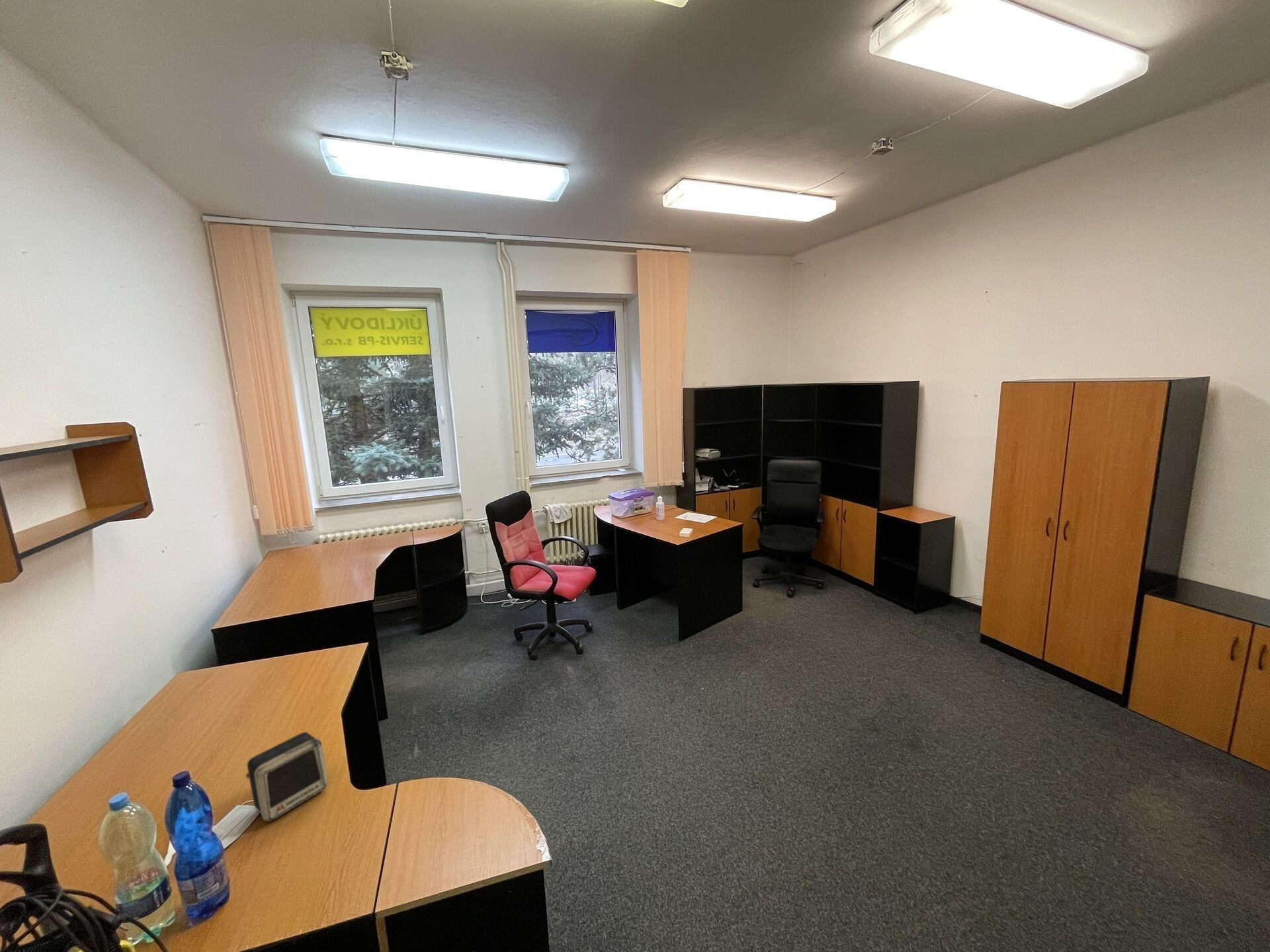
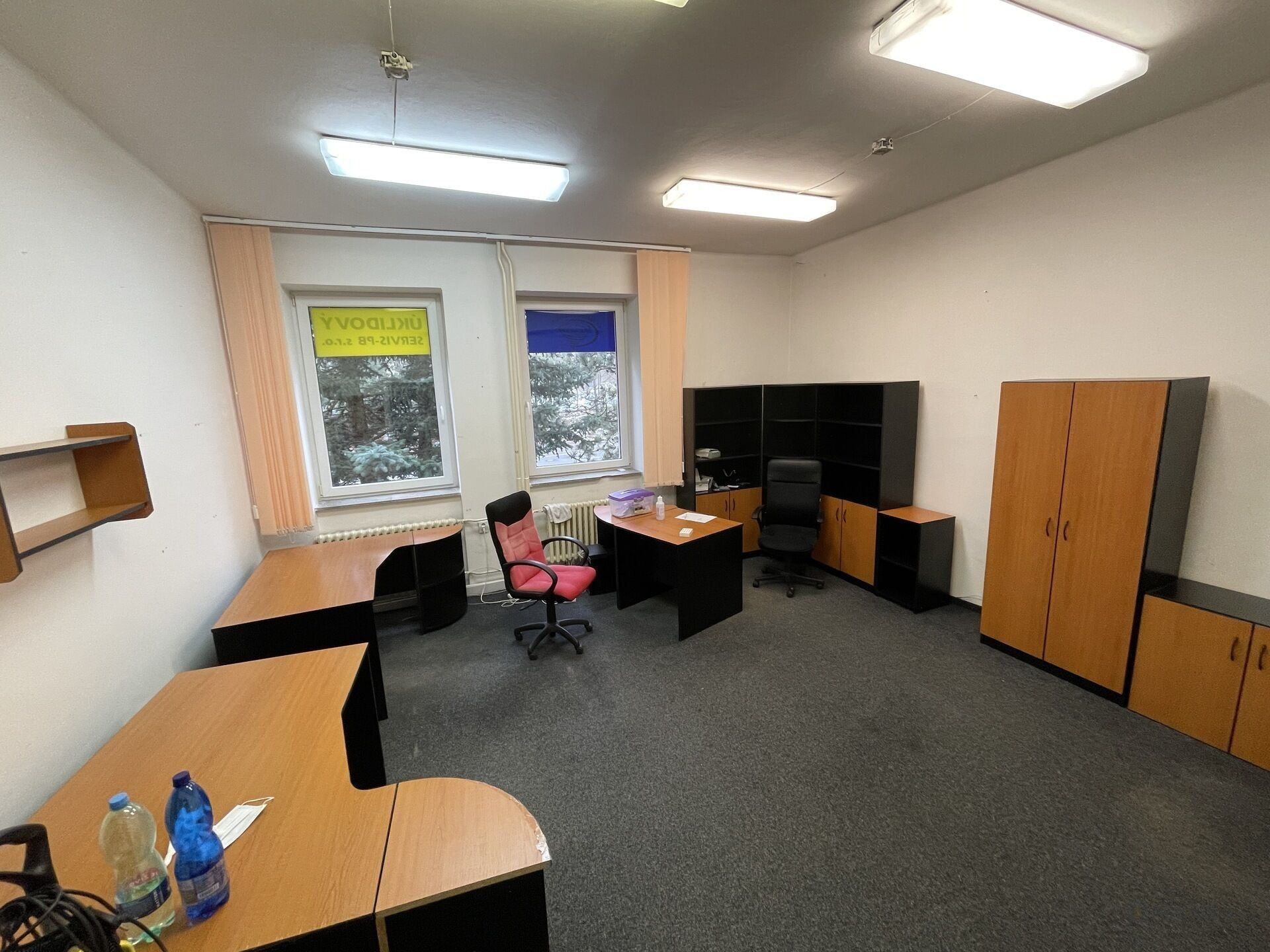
- speaker [245,731,329,822]
